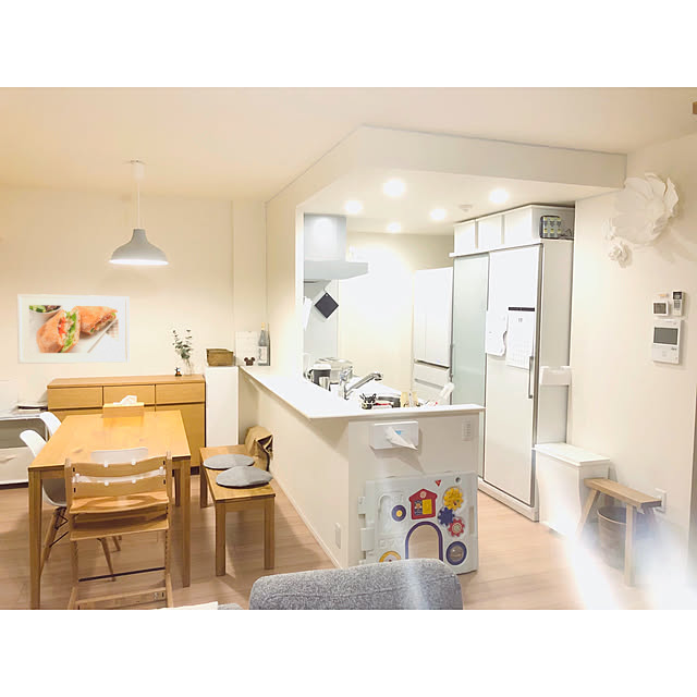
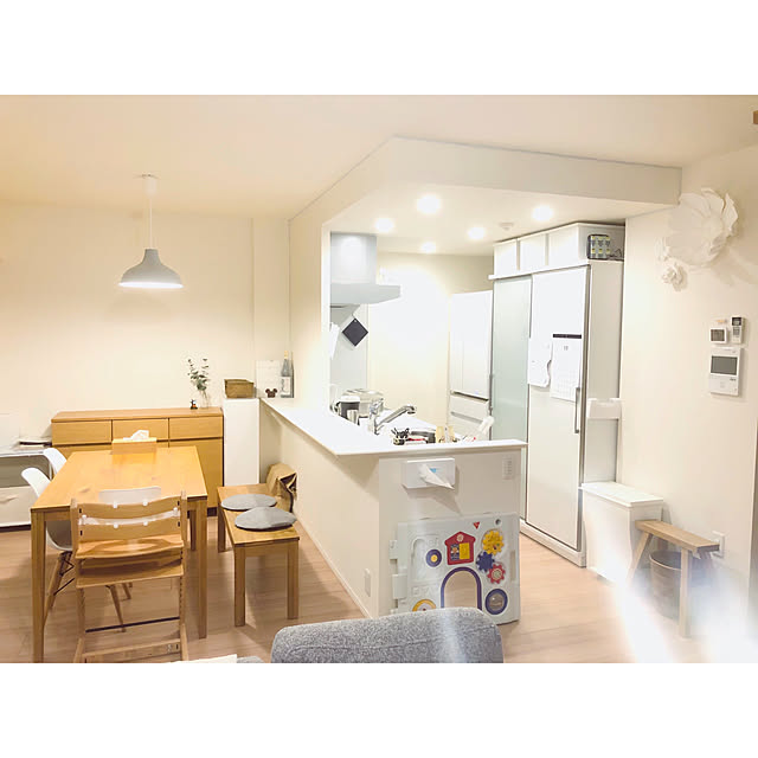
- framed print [16,293,131,365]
